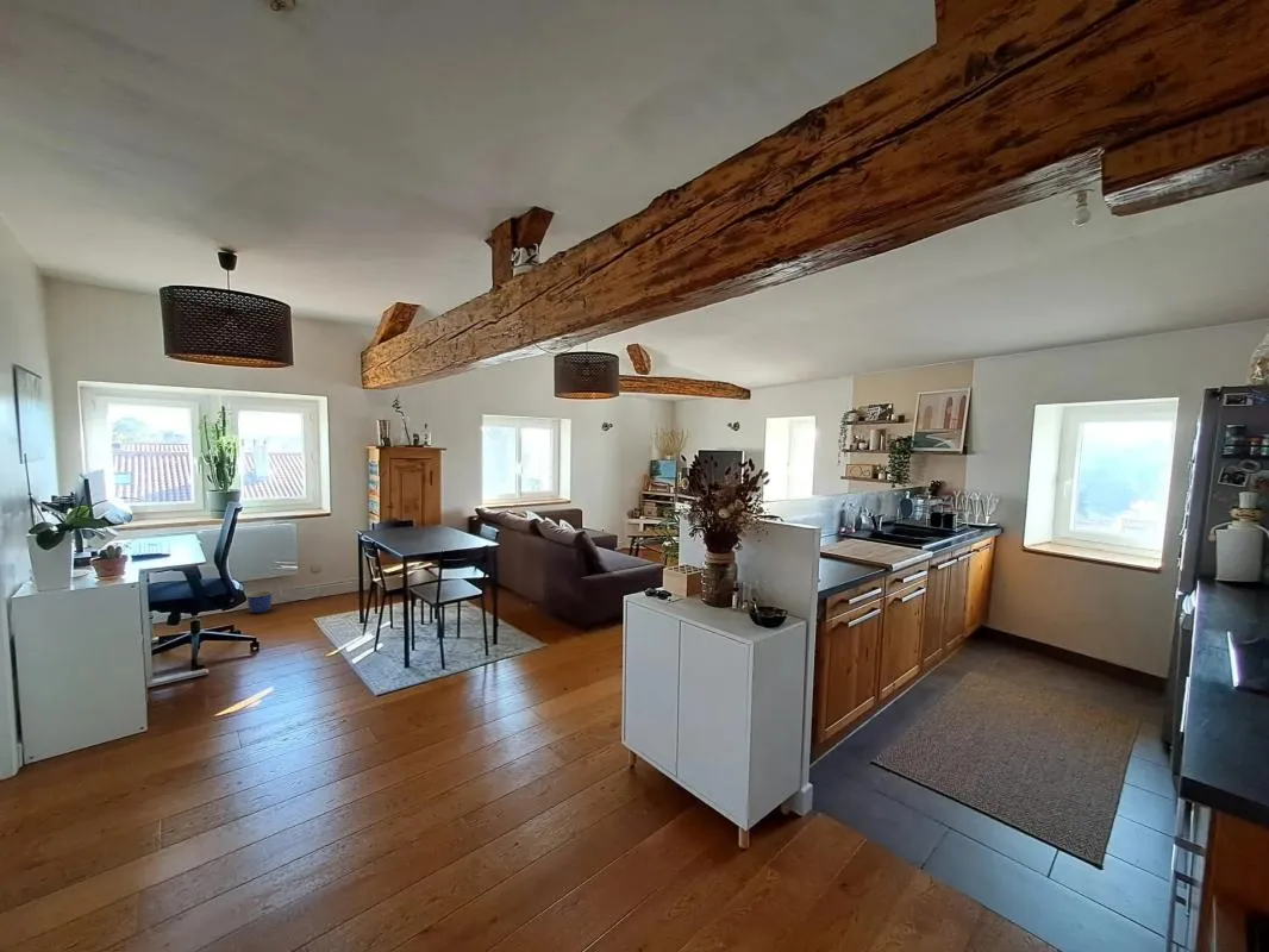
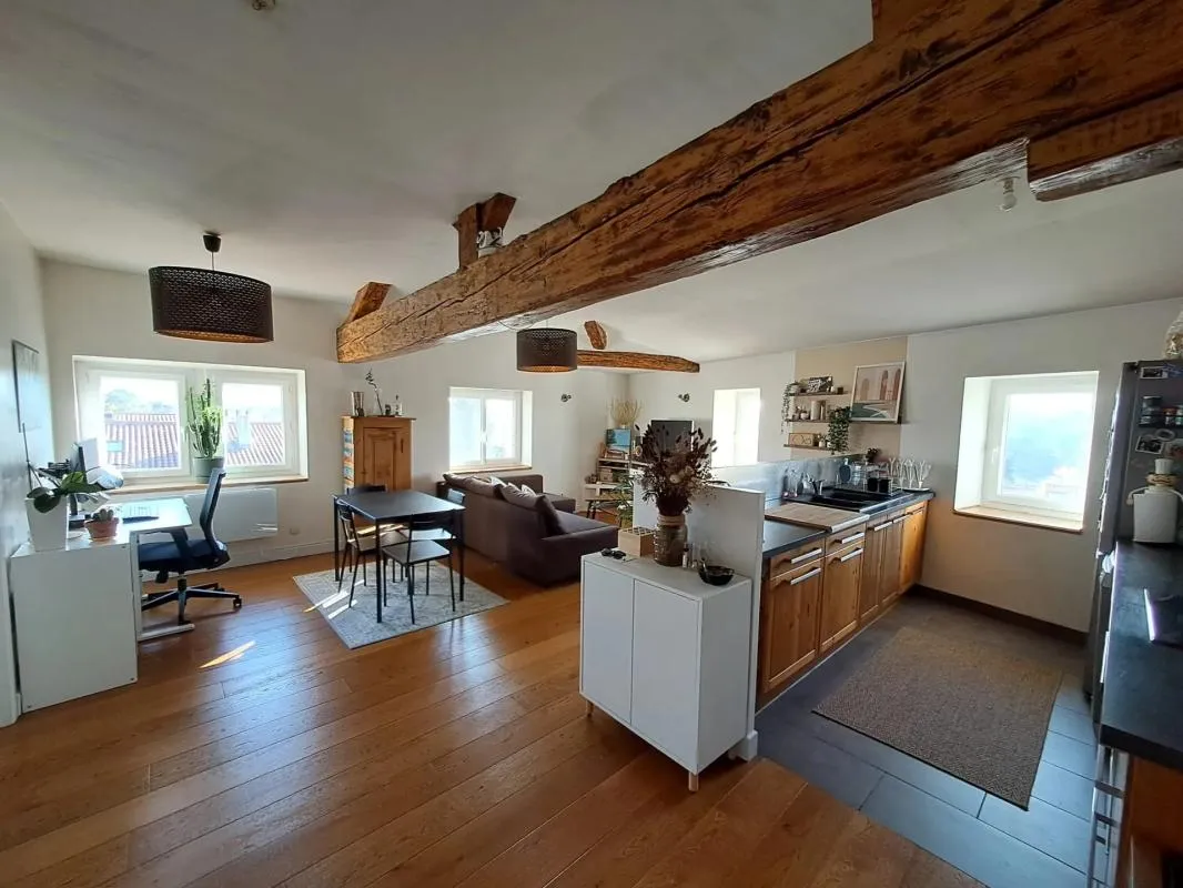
- planter [246,590,273,614]
